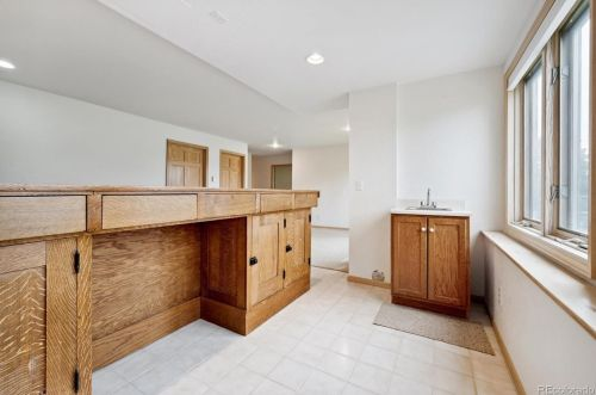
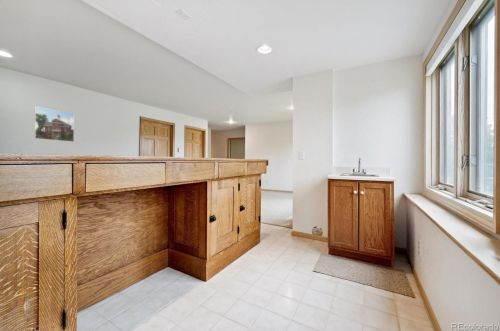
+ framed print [33,105,75,143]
